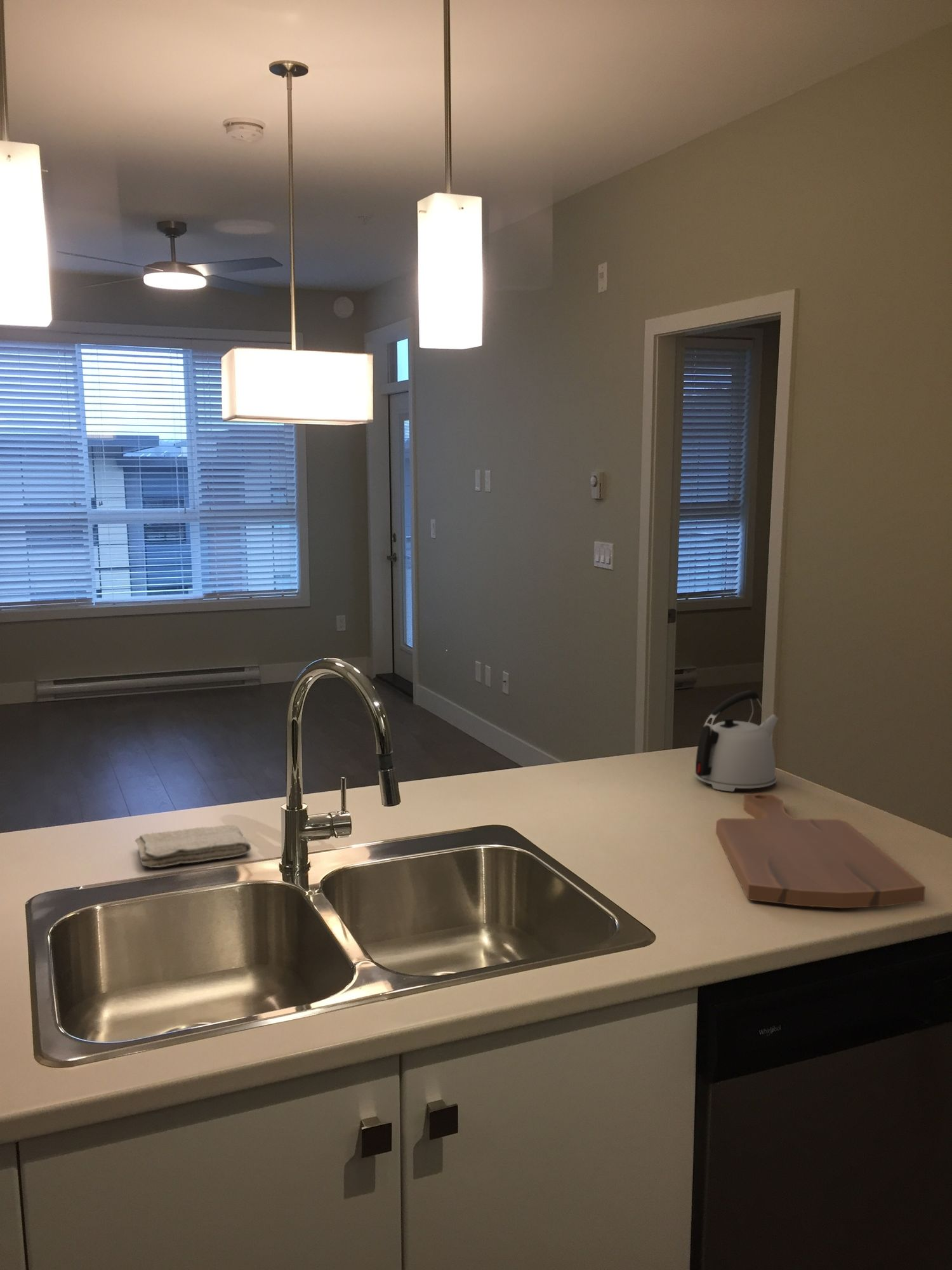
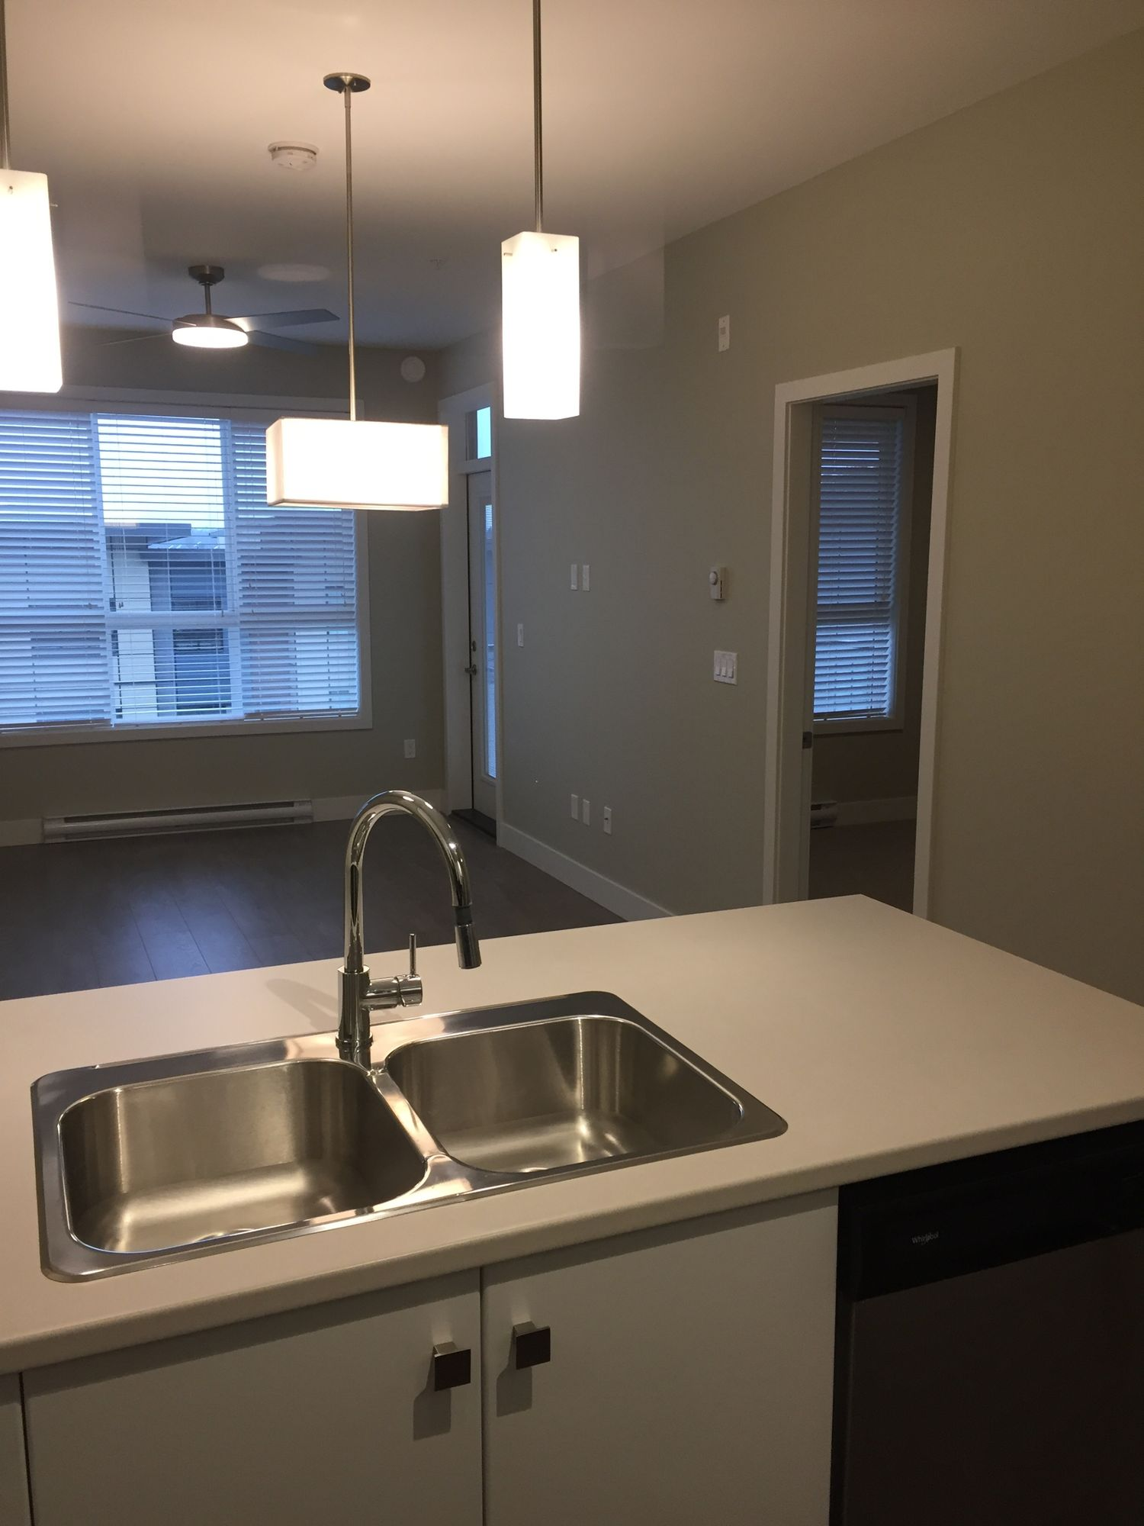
- washcloth [135,824,252,868]
- kettle [695,690,780,792]
- cutting board [715,793,926,909]
